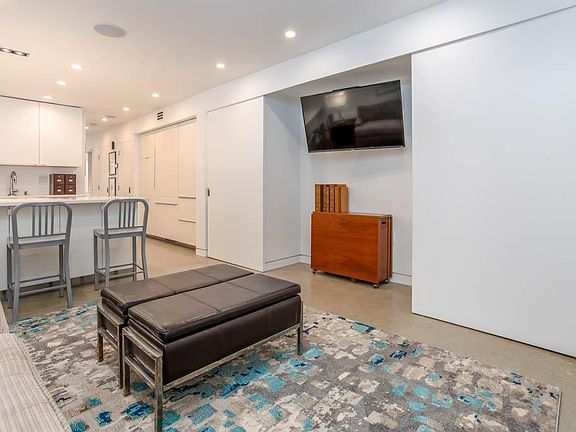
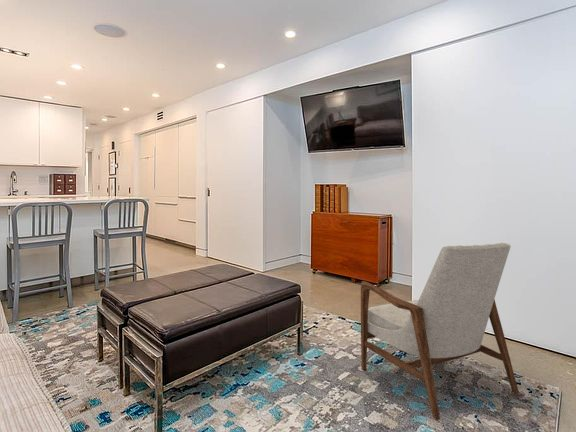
+ armchair [360,242,520,421]
